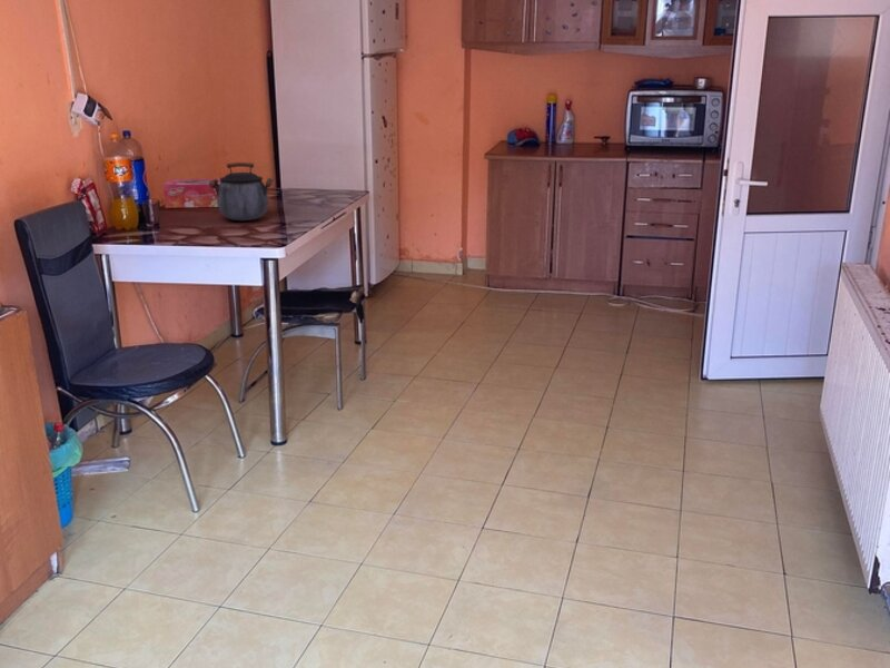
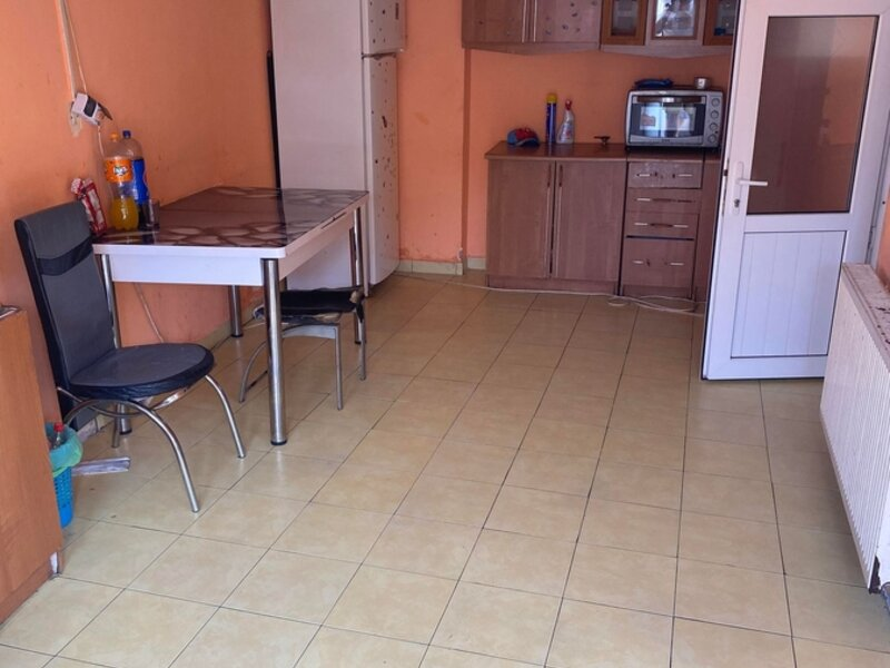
- kettle [208,161,275,222]
- tissue box [162,178,220,209]
